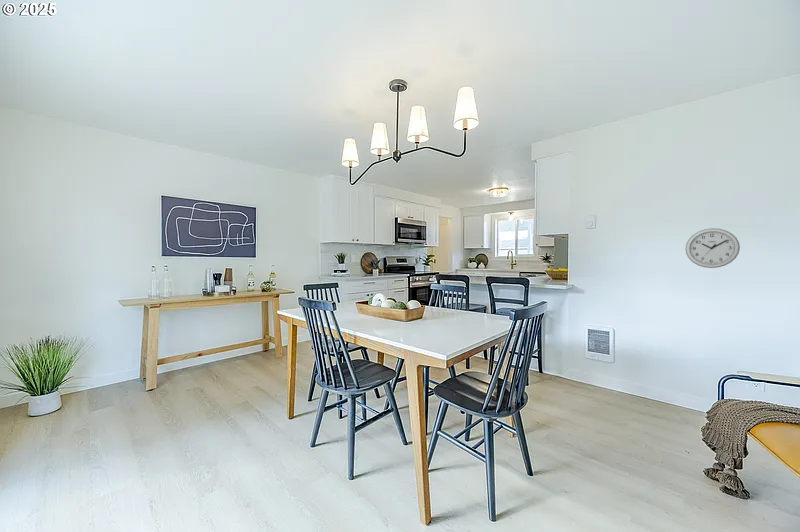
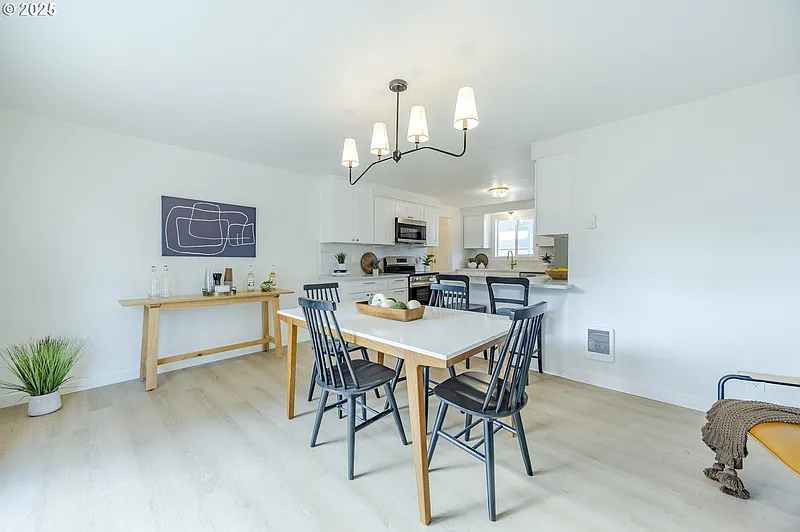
- wall clock [684,227,741,269]
